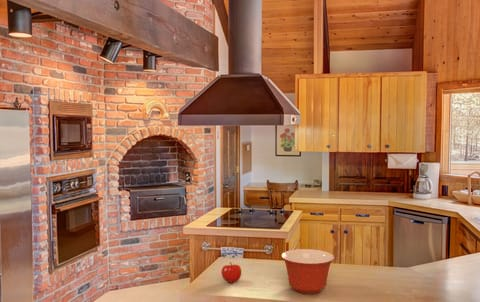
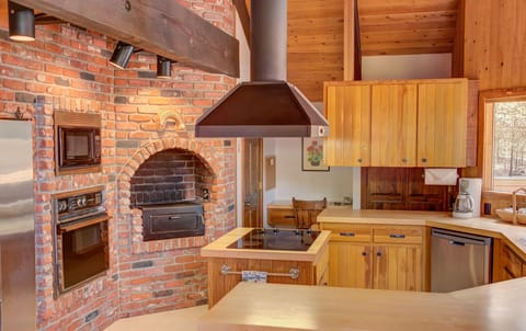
- mixing bowl [280,248,336,295]
- fruit [220,261,242,283]
